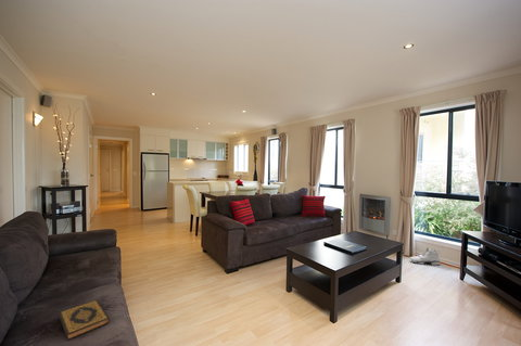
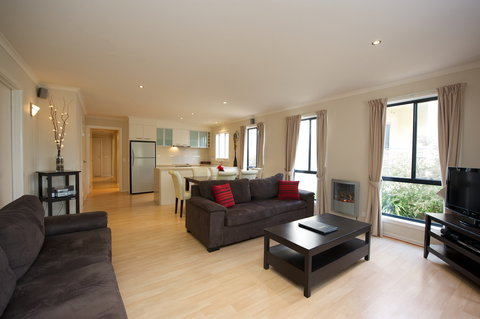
- sneaker [409,246,441,266]
- hardback book [59,299,111,342]
